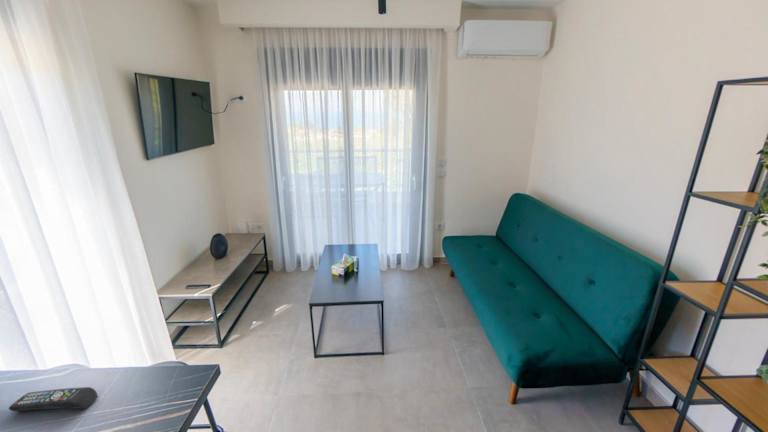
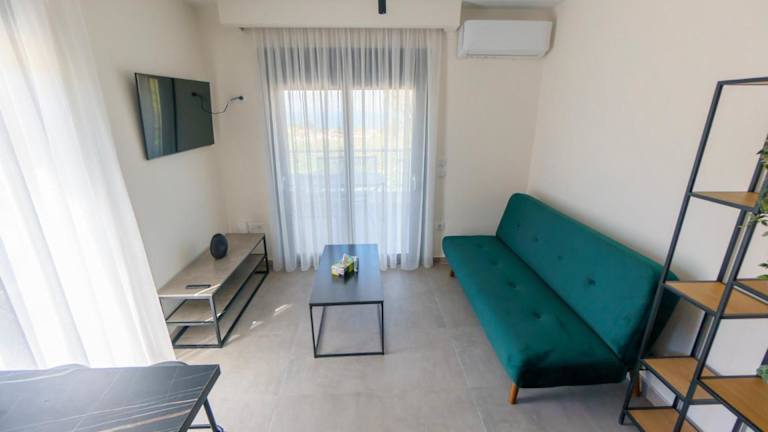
- remote control [8,386,99,412]
